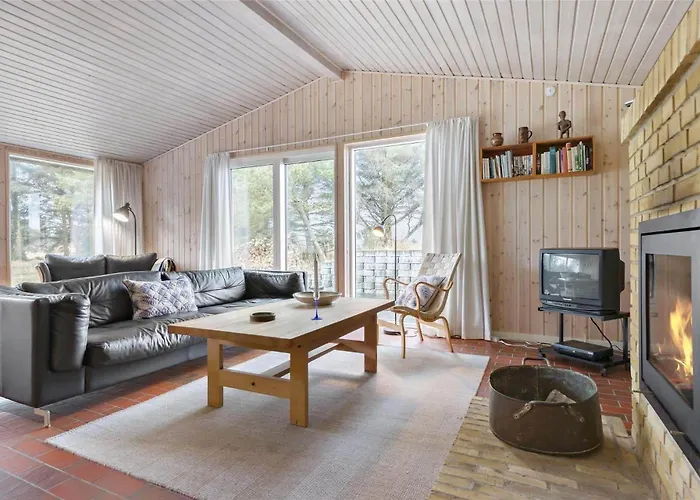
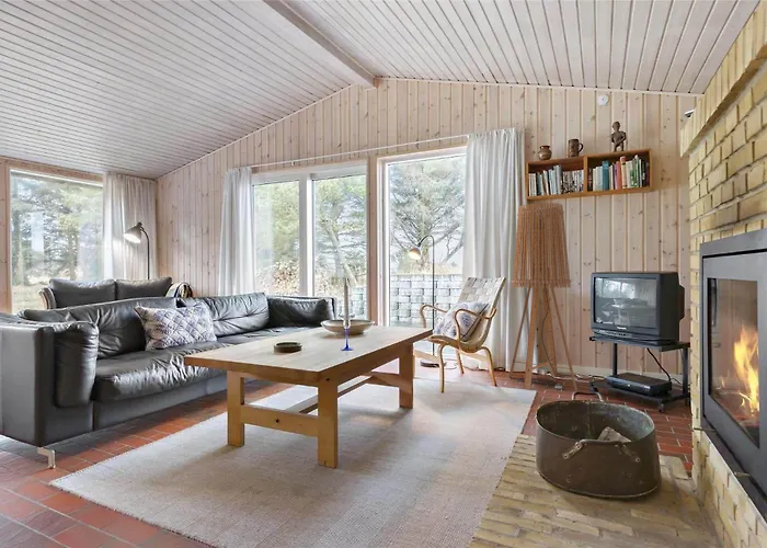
+ floor lamp [507,202,577,390]
